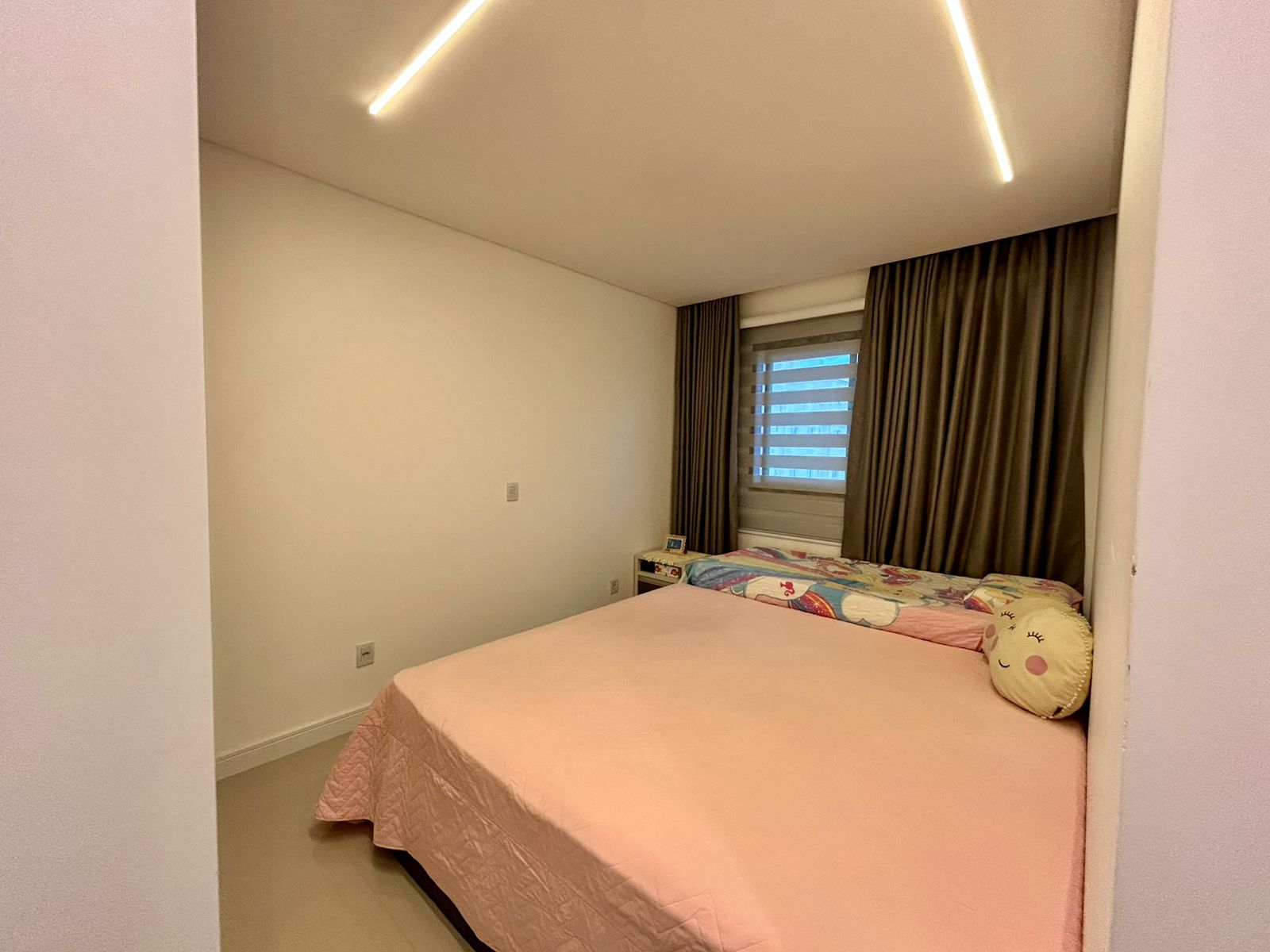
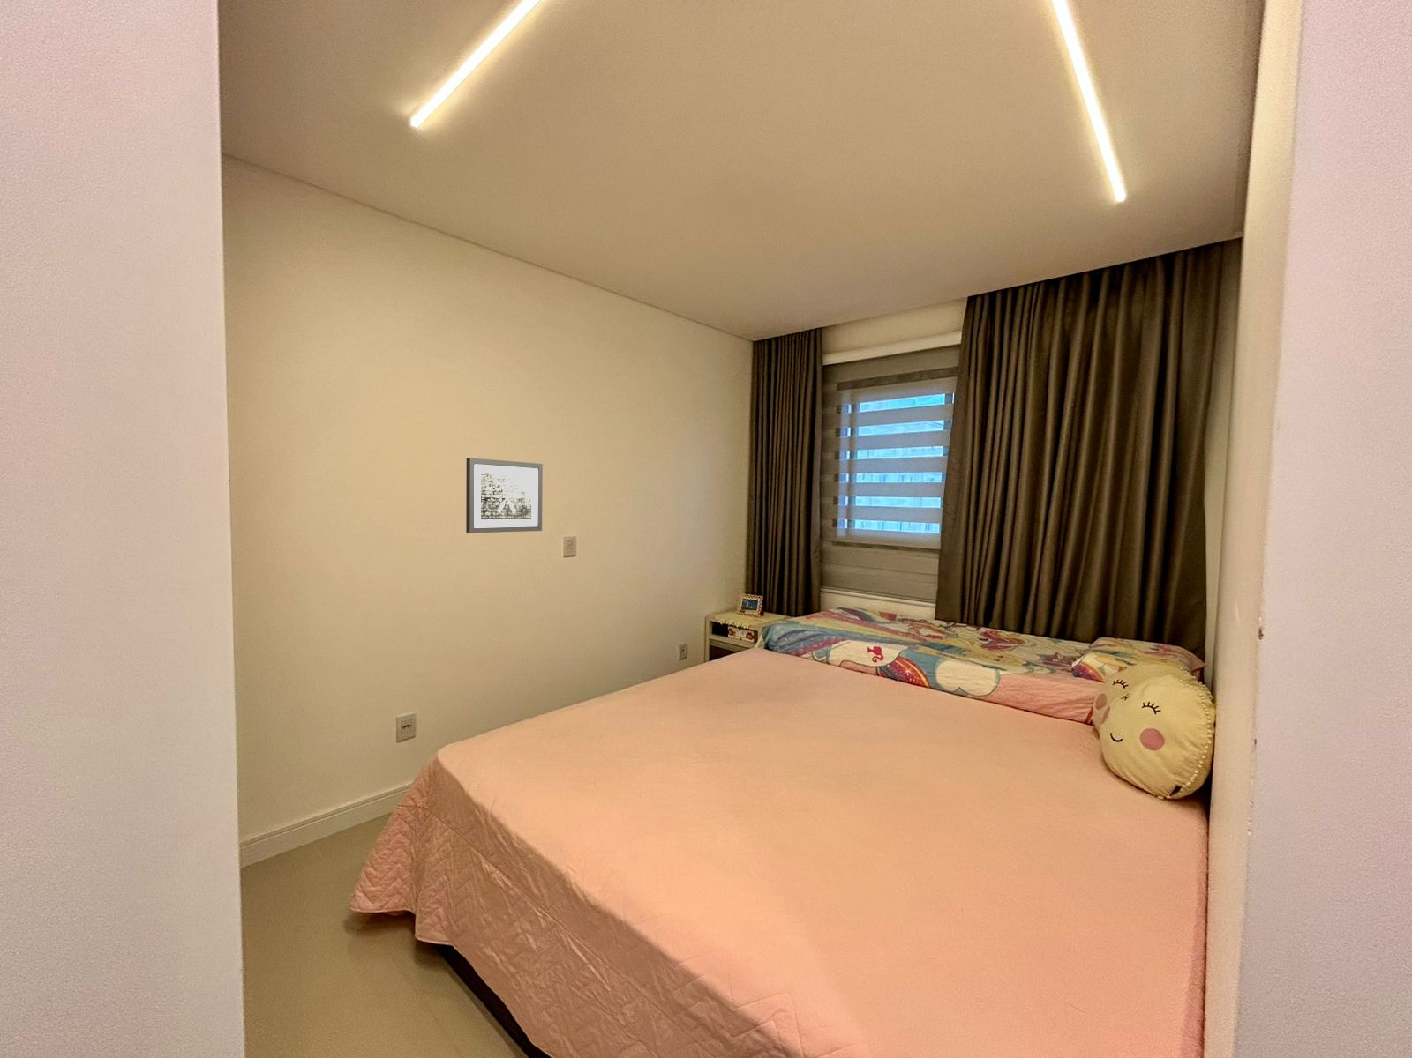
+ wall art [465,457,544,535]
